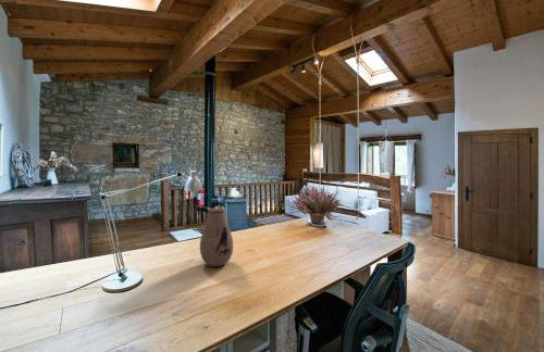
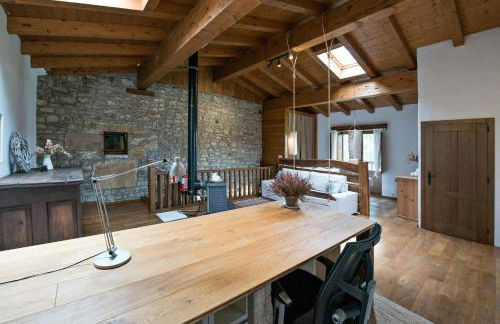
- vase [199,208,234,268]
